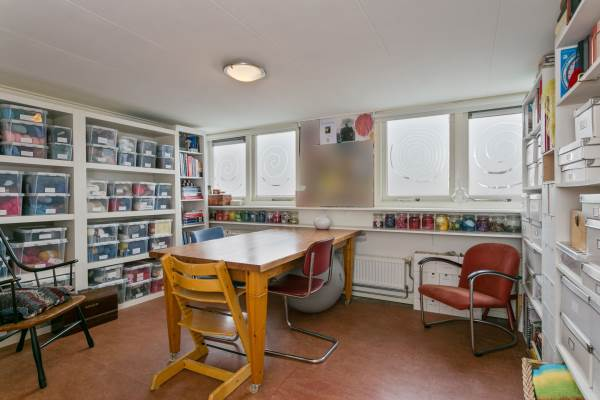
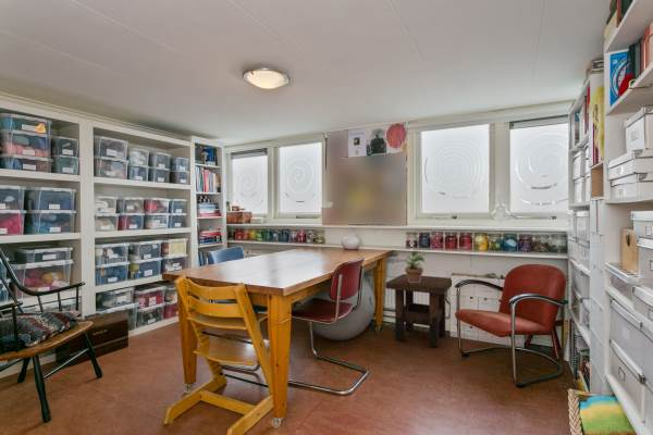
+ side table [384,273,453,348]
+ potted plant [397,249,426,283]
